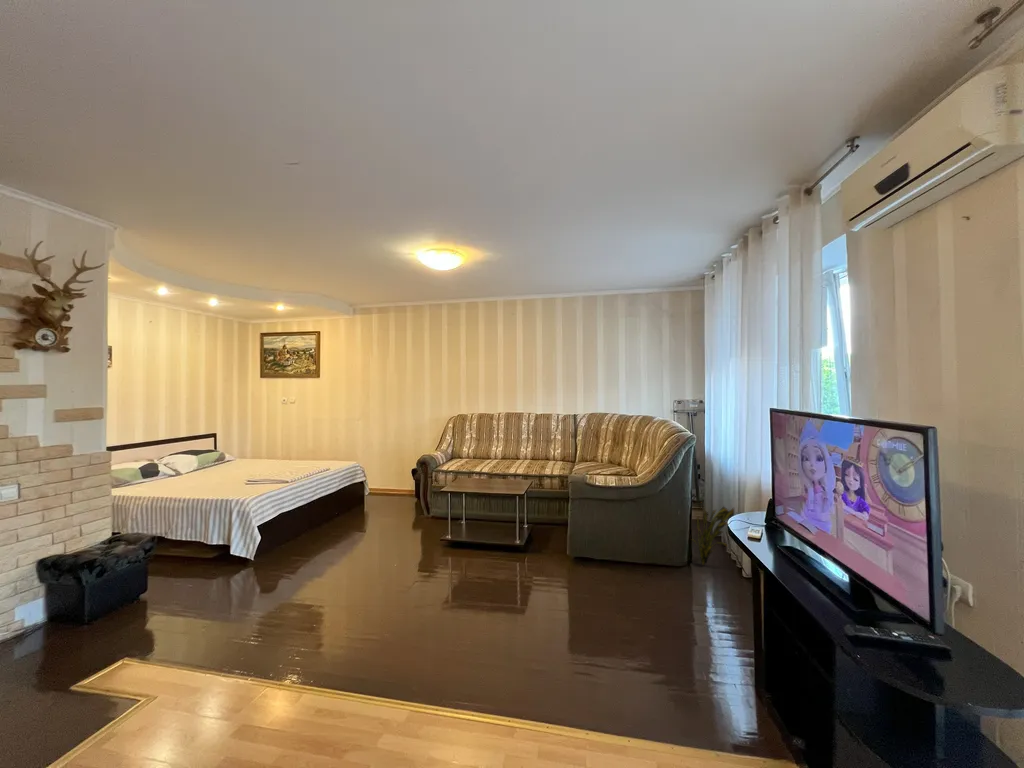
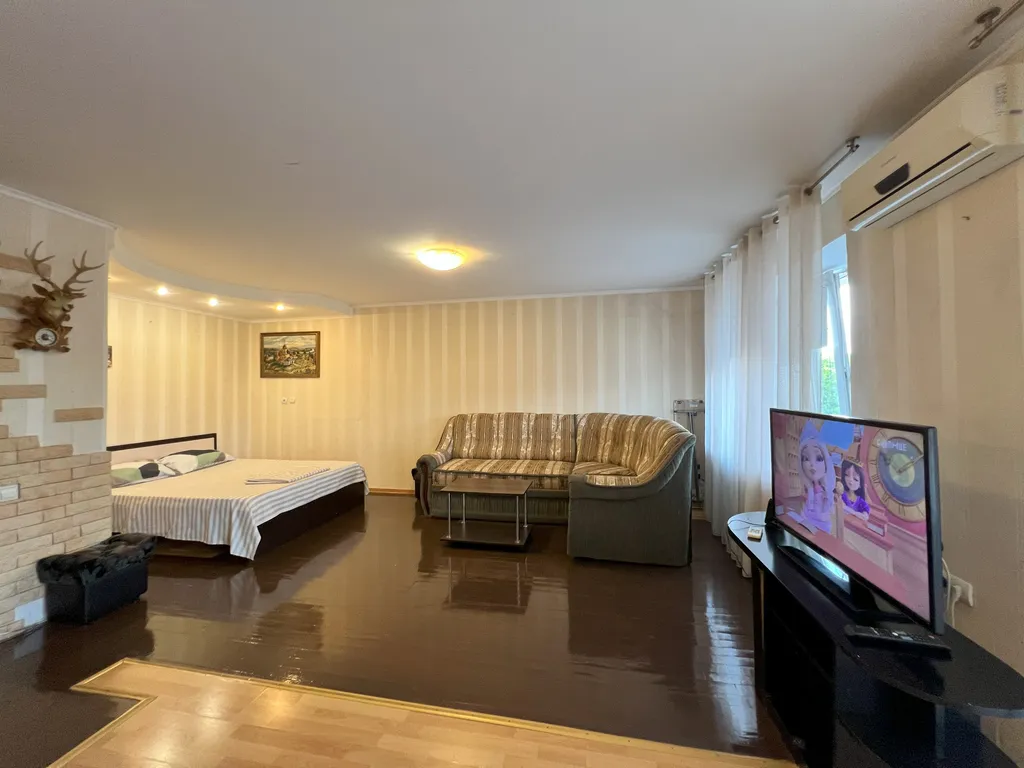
- decorative plant [690,500,735,566]
